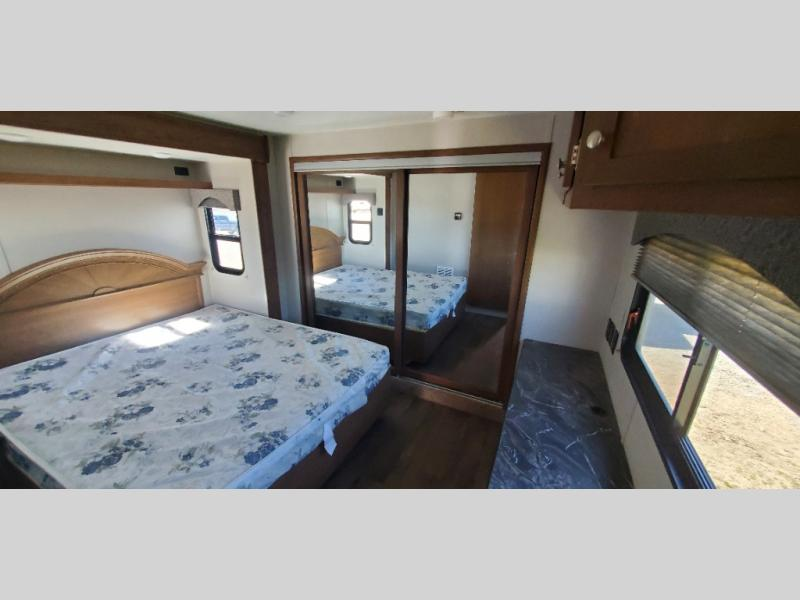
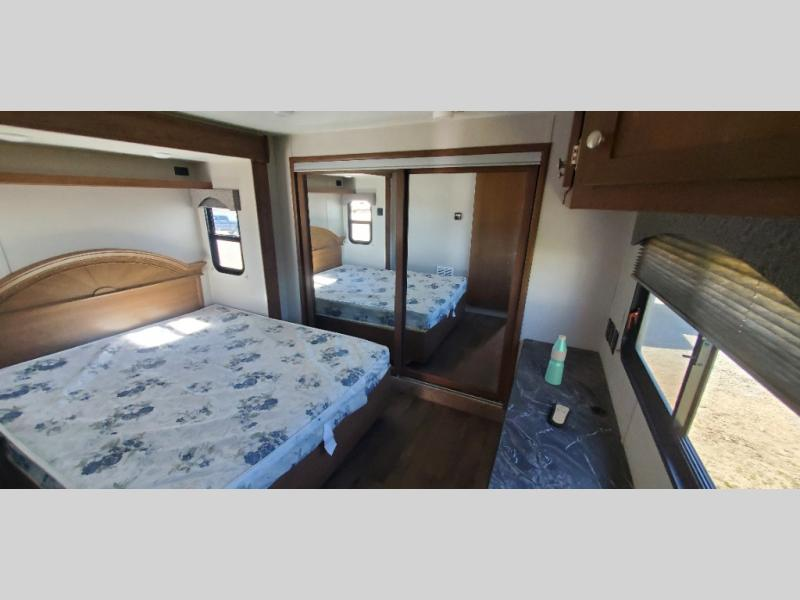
+ water bottle [544,334,568,386]
+ remote control [549,403,572,429]
